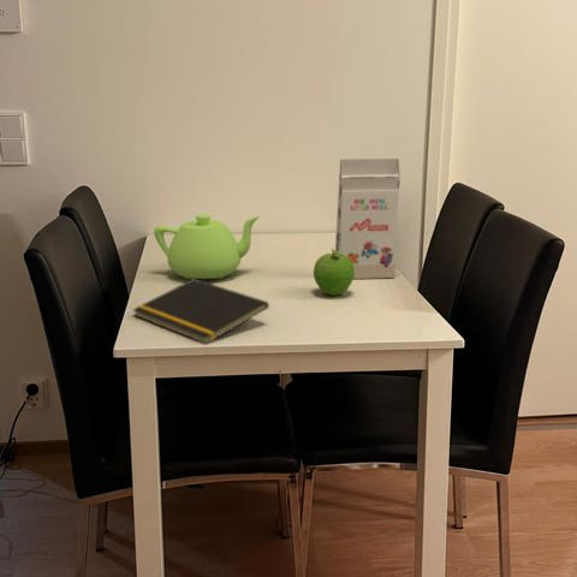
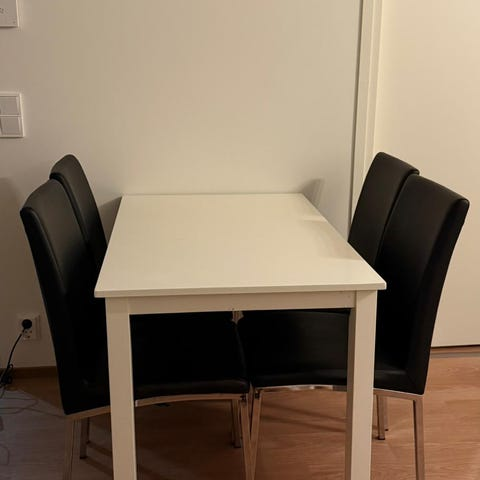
- teapot [153,213,261,281]
- gift box [334,157,401,280]
- notepad [131,279,270,345]
- fruit [313,248,355,296]
